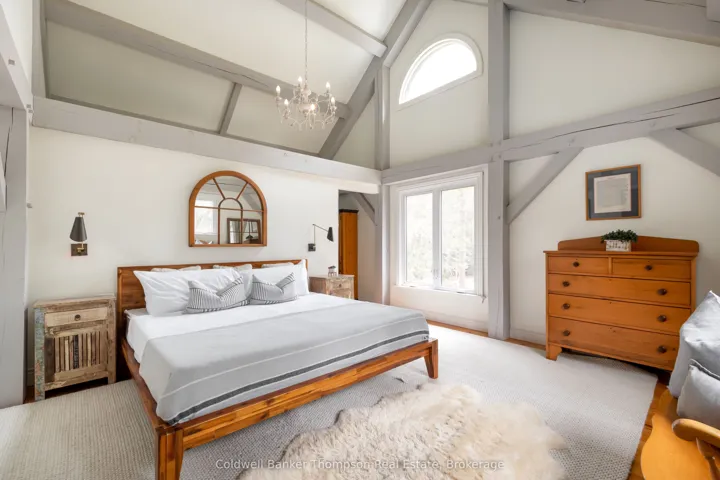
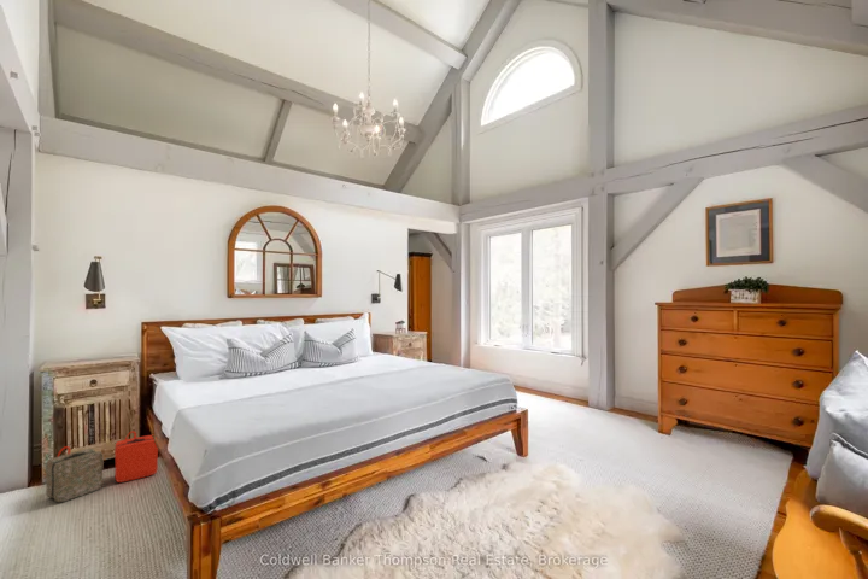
+ first aid kit [45,431,159,503]
